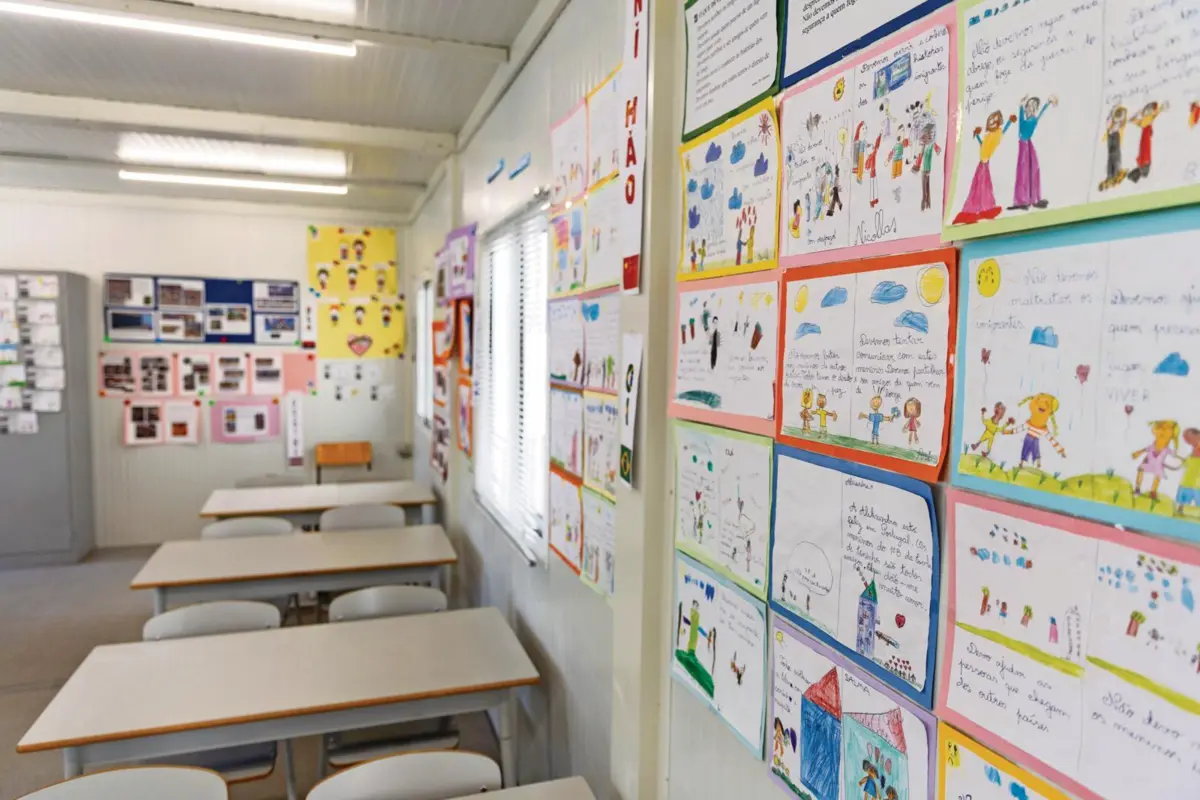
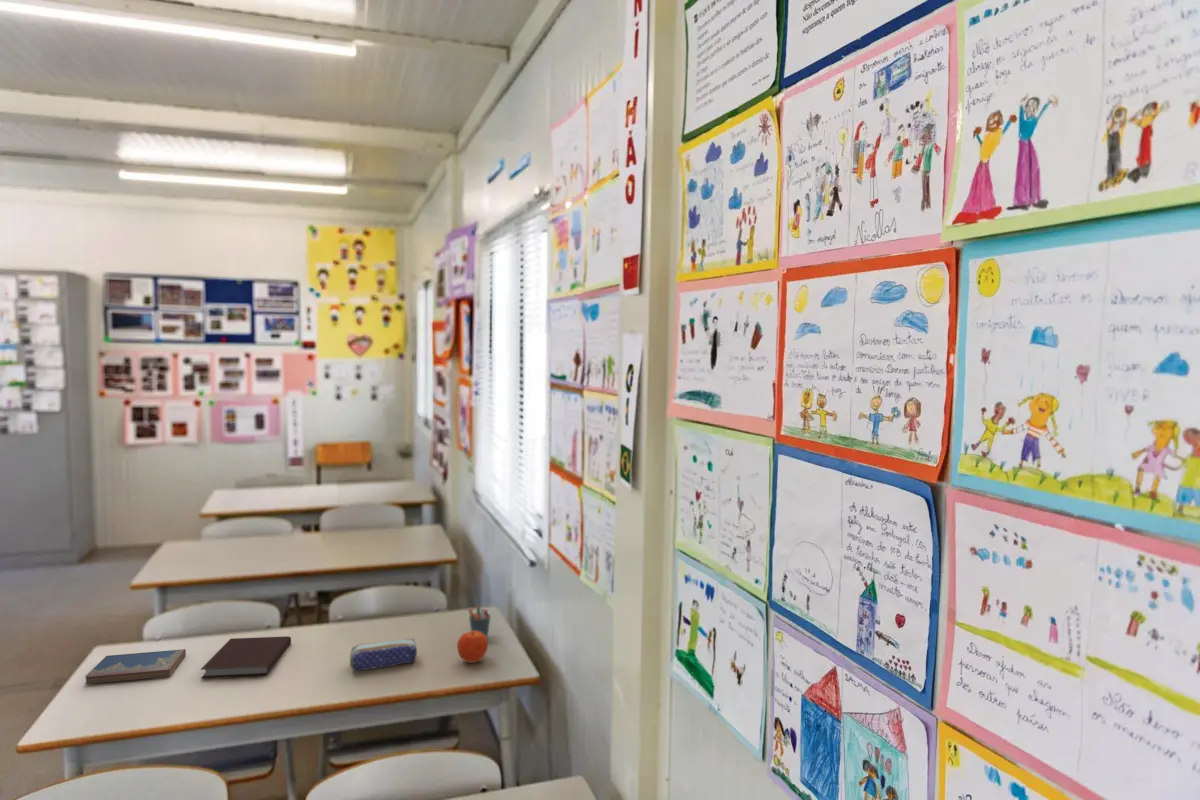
+ hardcover book [84,648,187,685]
+ notebook [200,635,292,679]
+ fruit [456,630,489,664]
+ pencil case [349,638,418,671]
+ pen holder [467,606,492,639]
